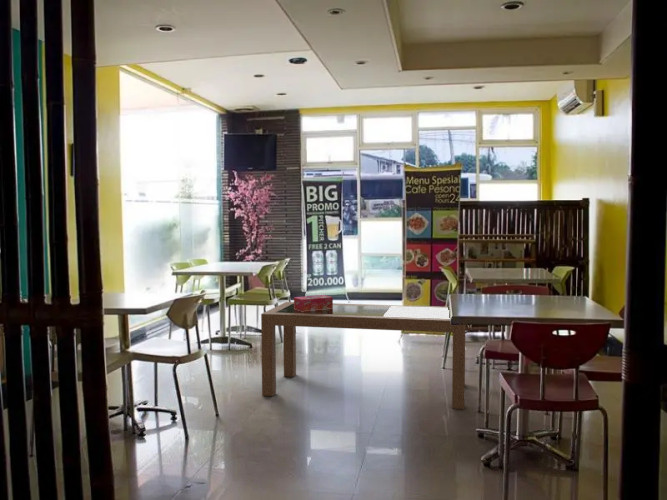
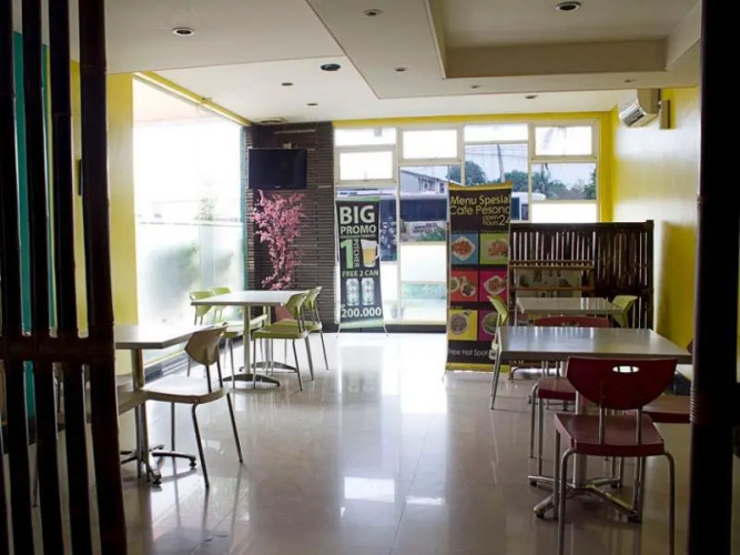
- tissue box [293,294,334,312]
- dining table [260,301,466,410]
